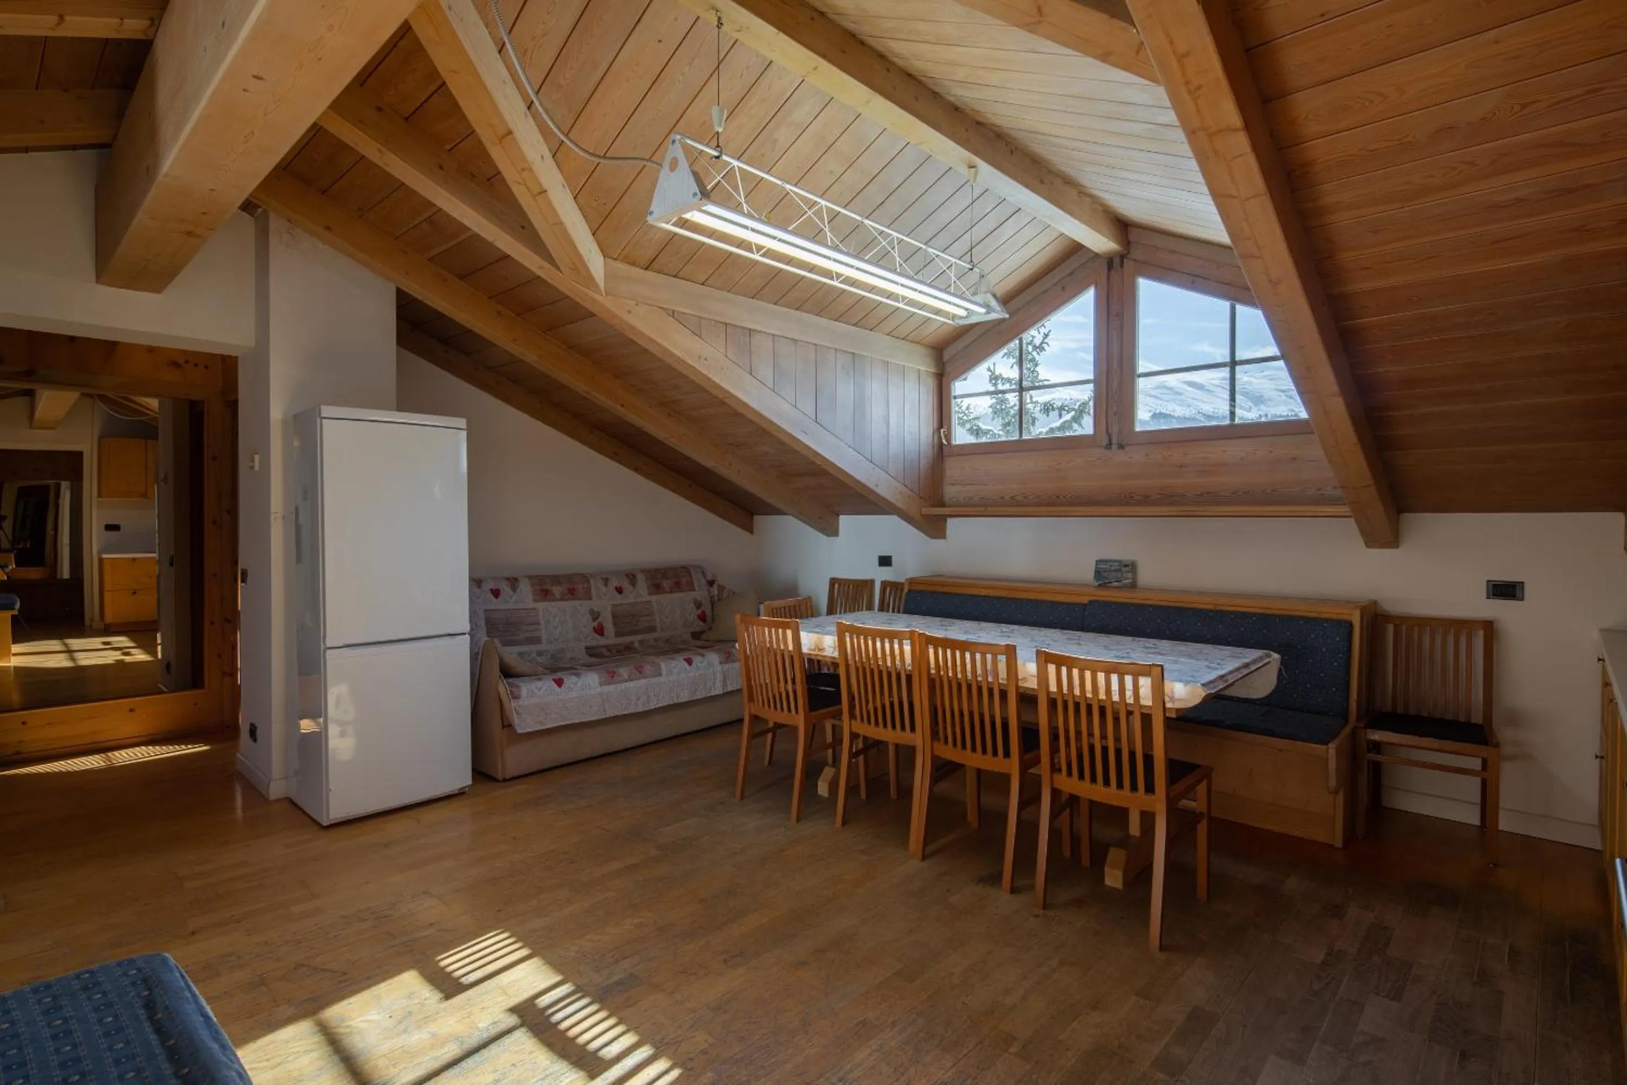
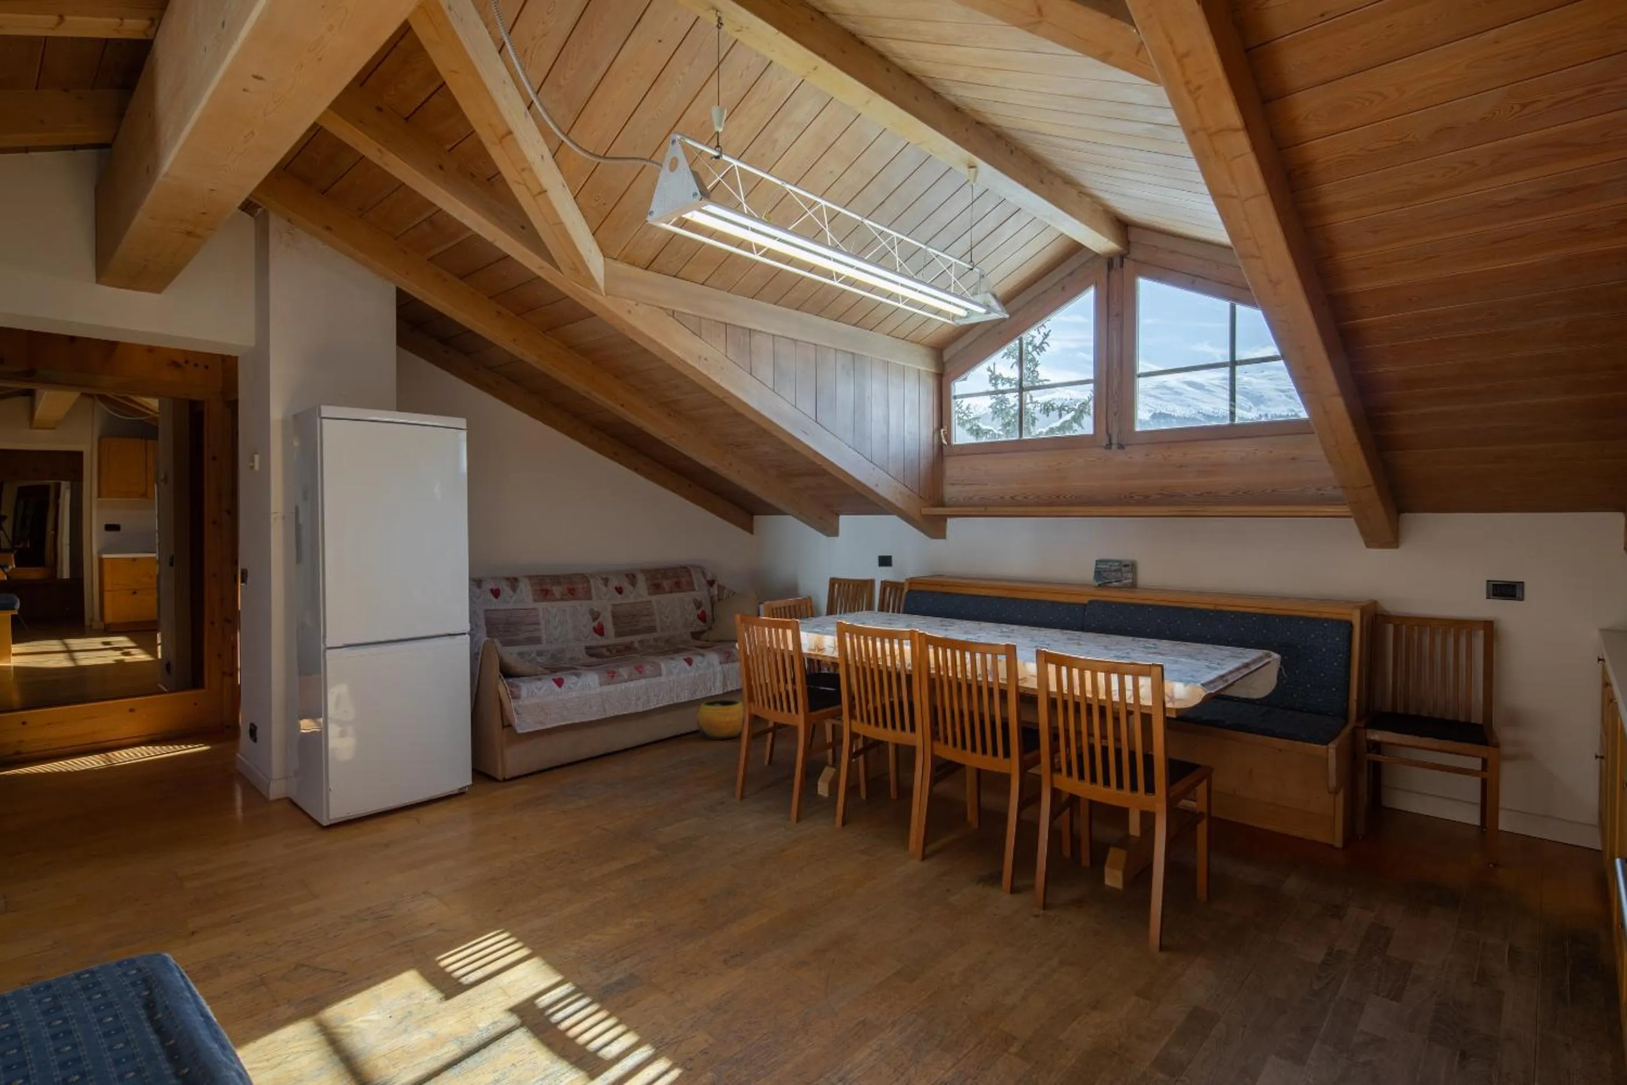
+ clay pot [696,699,743,740]
